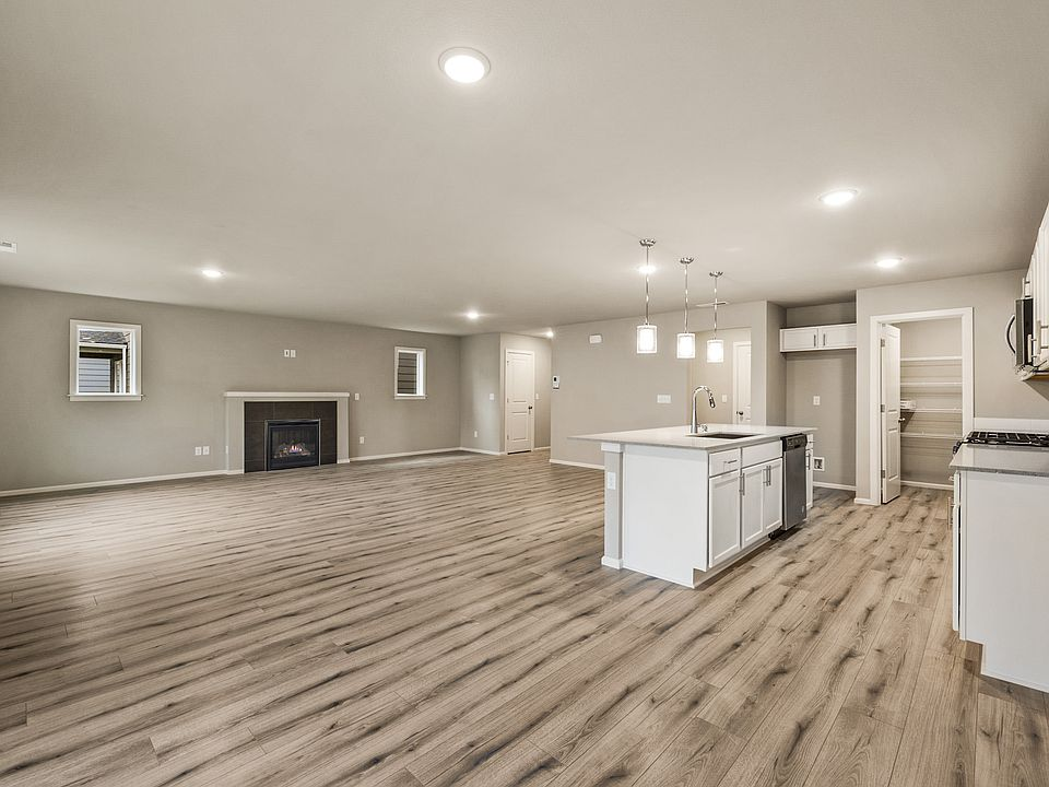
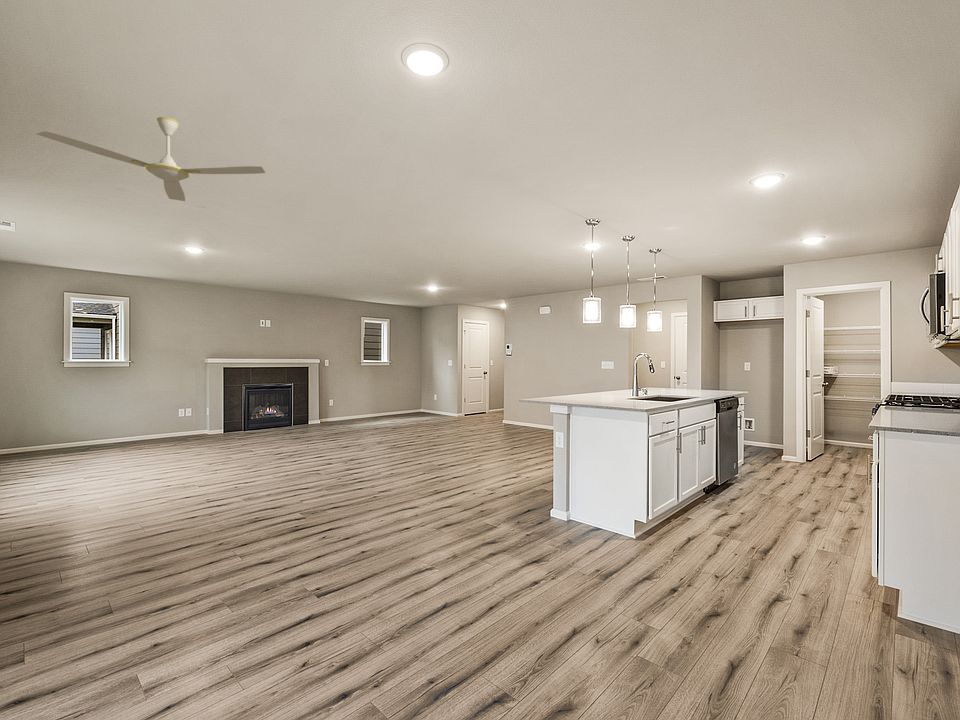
+ ceiling fan [35,116,266,202]
